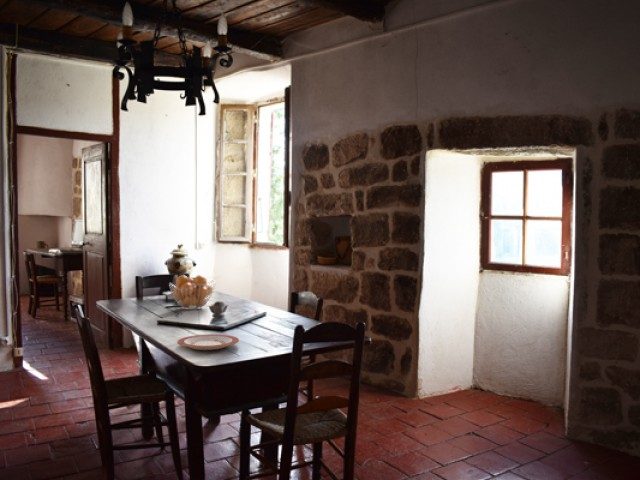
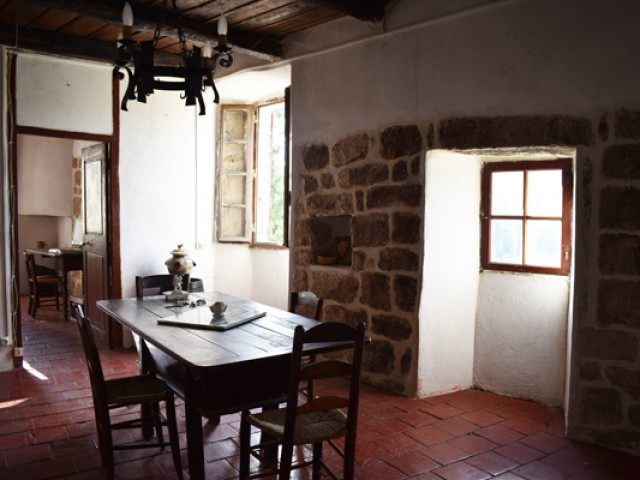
- plate [176,333,240,351]
- fruit basket [168,274,216,311]
